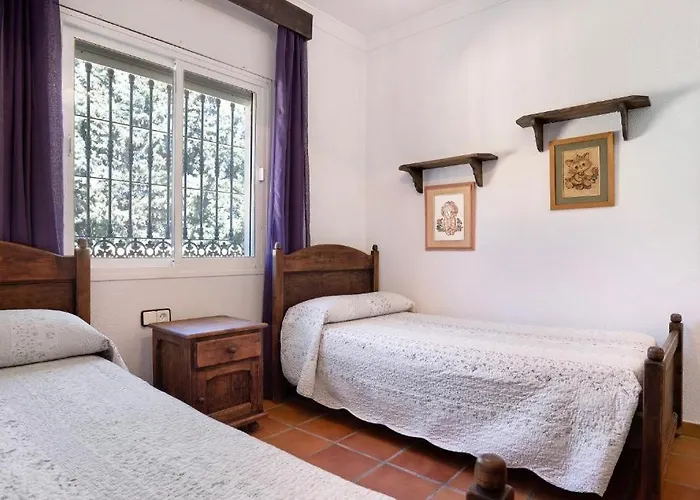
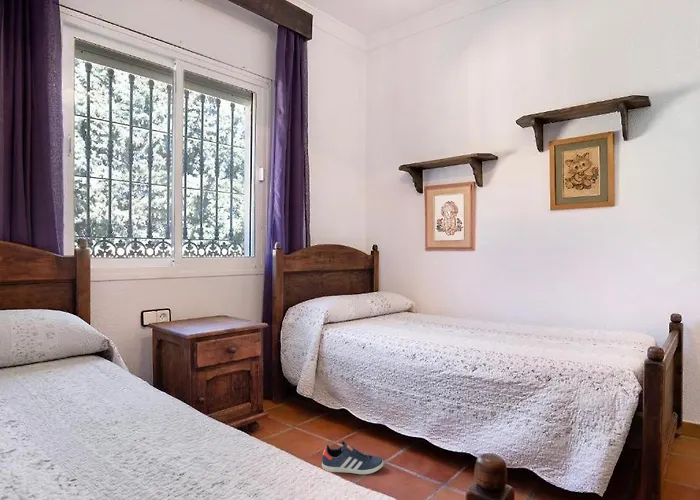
+ sneaker [321,441,384,475]
